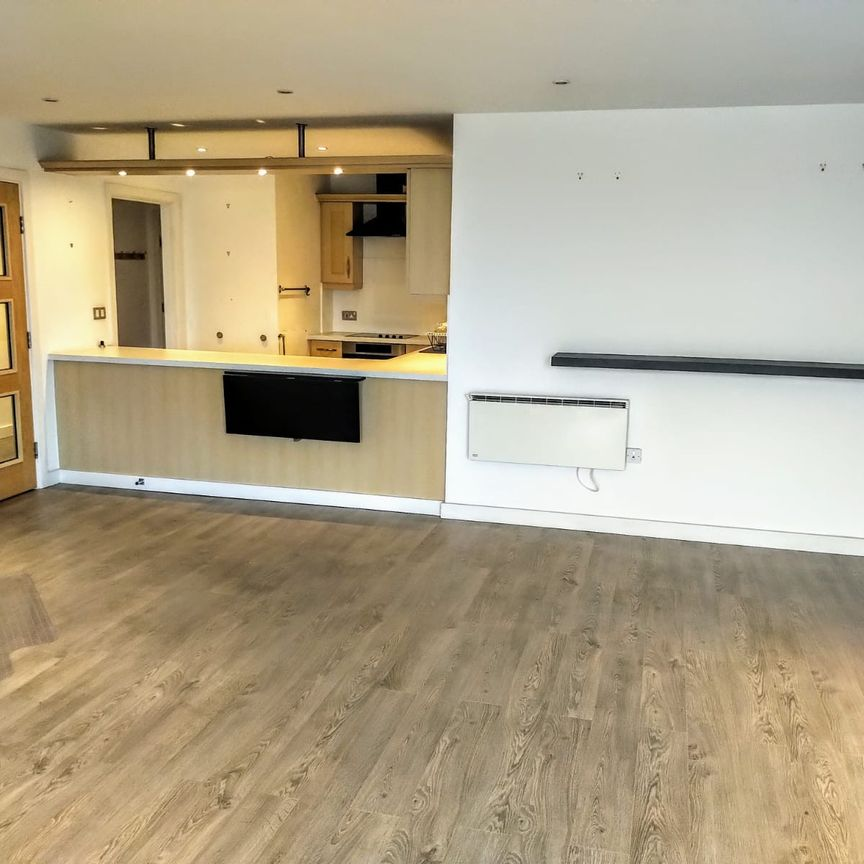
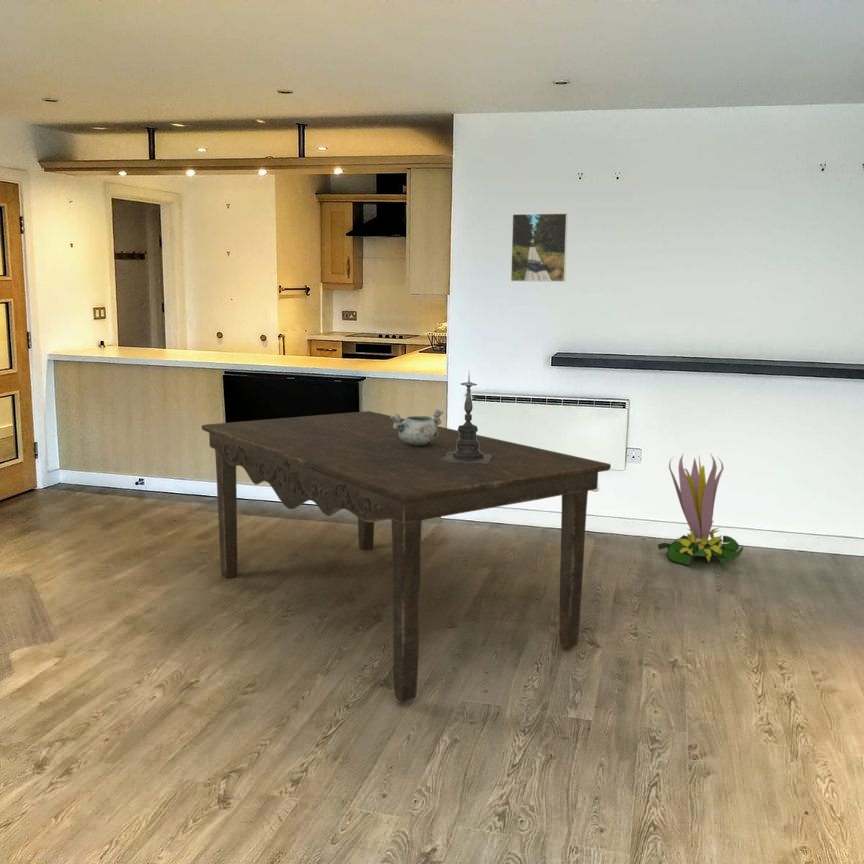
+ candle holder [442,370,491,463]
+ decorative plant [657,452,744,567]
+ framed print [510,212,569,283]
+ decorative bowl [390,408,444,446]
+ dining table [200,410,612,703]
